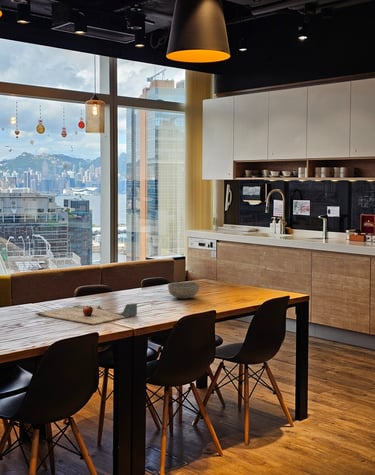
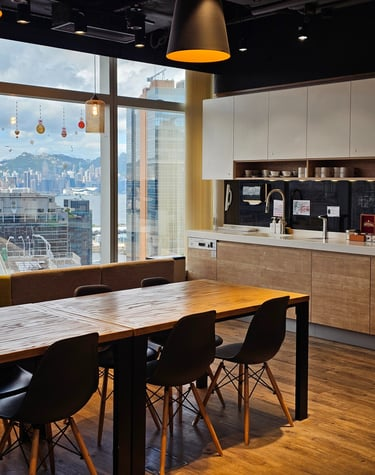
- cutting board [35,302,138,325]
- bowl [167,281,200,300]
